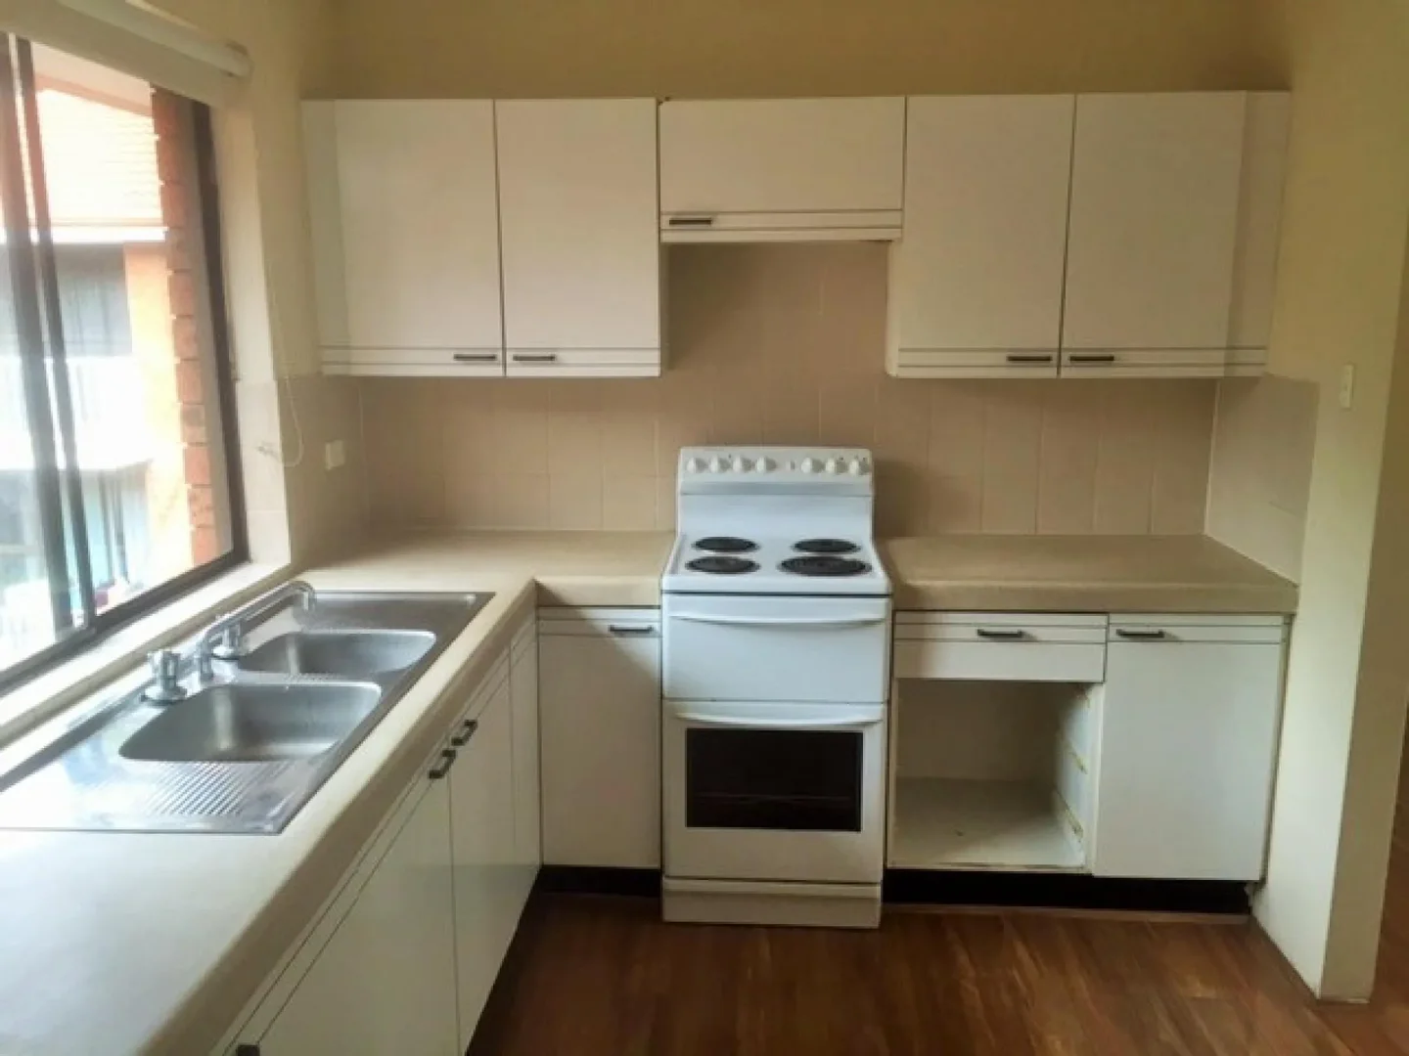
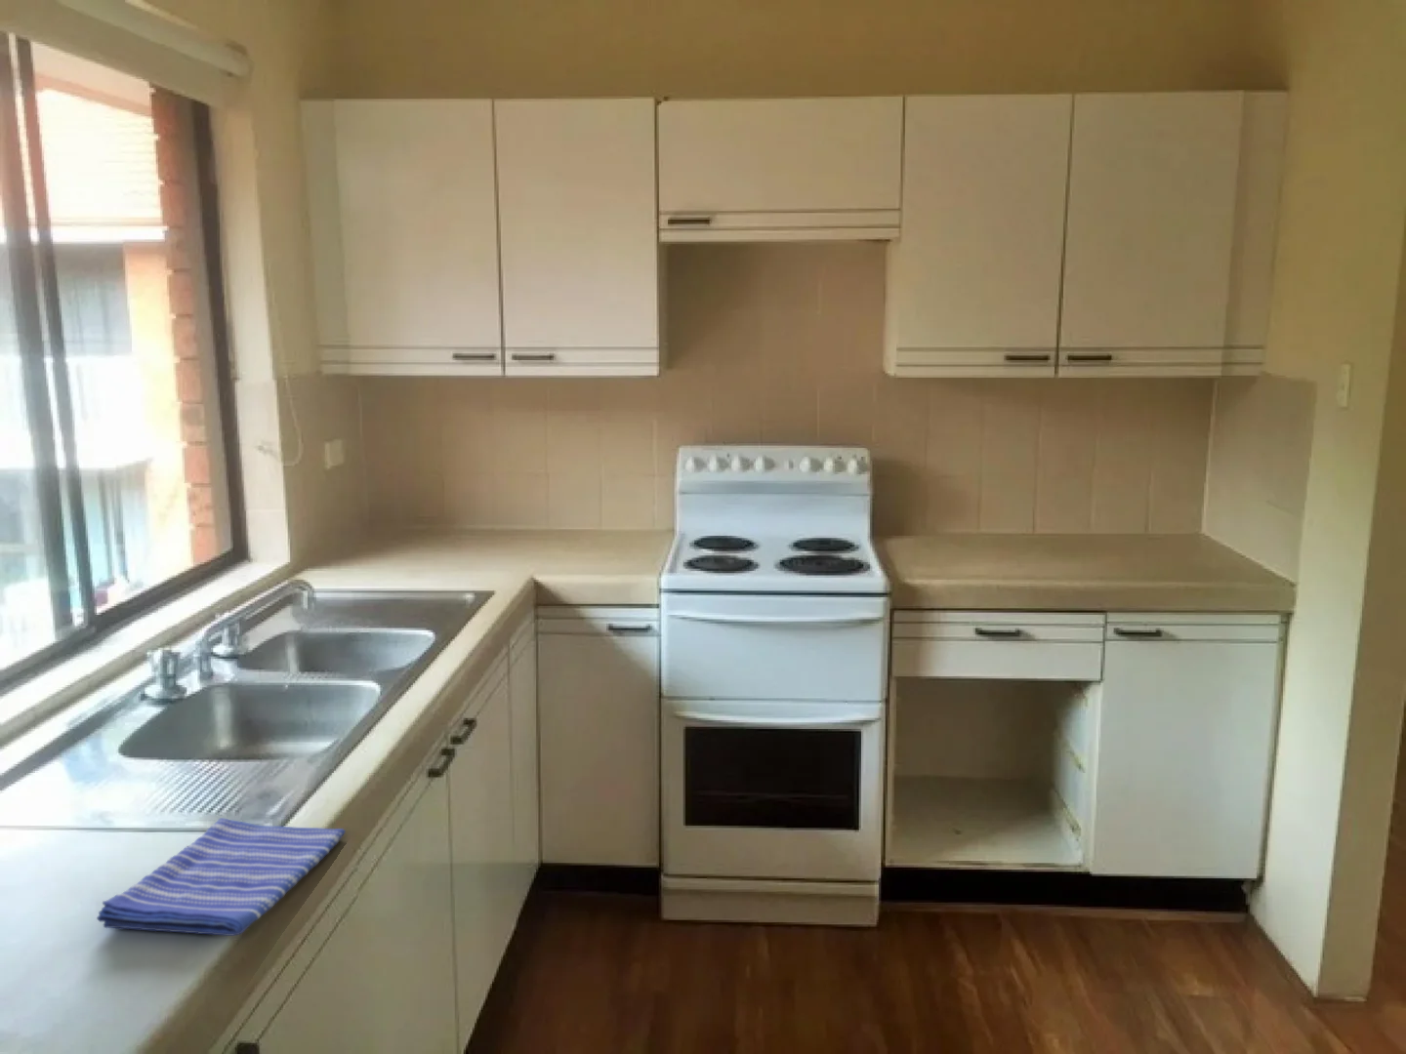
+ dish towel [95,817,347,937]
